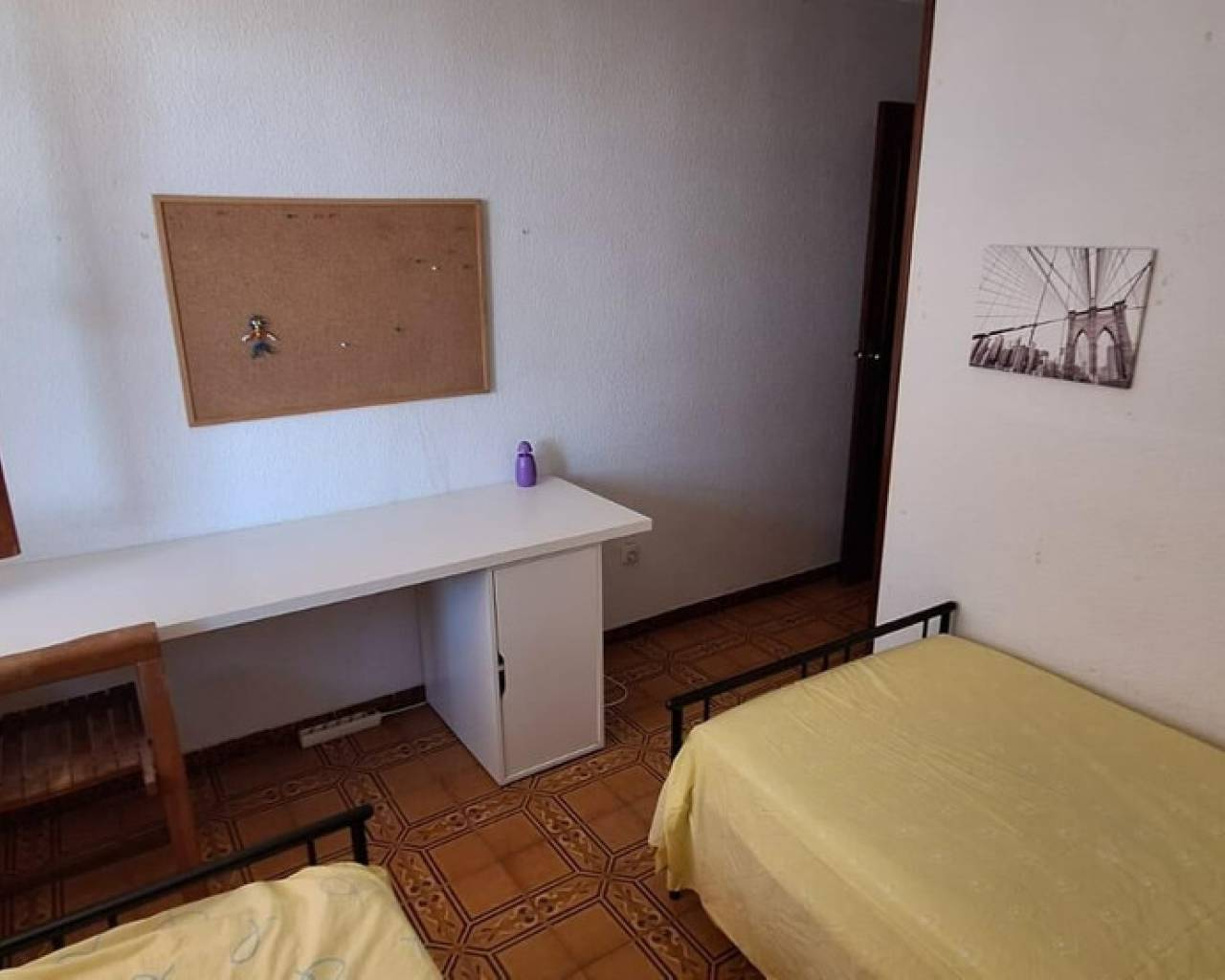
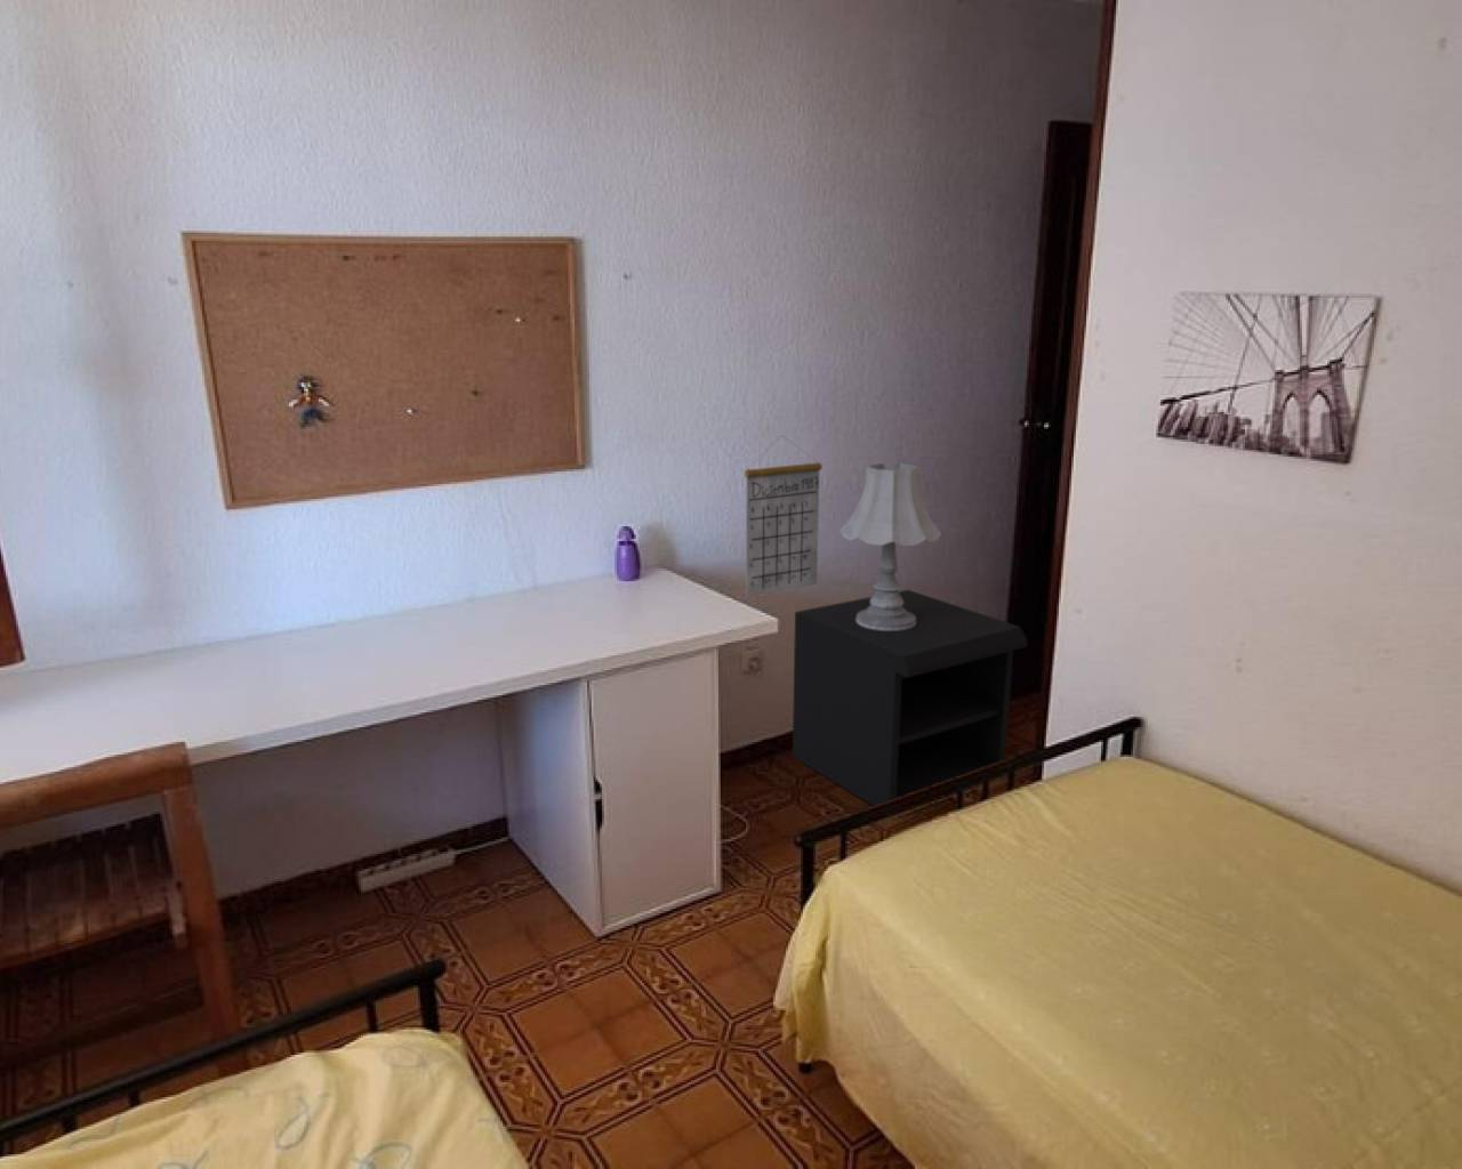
+ nightstand [791,589,1029,808]
+ table lamp [838,463,943,630]
+ calendar [744,437,823,598]
